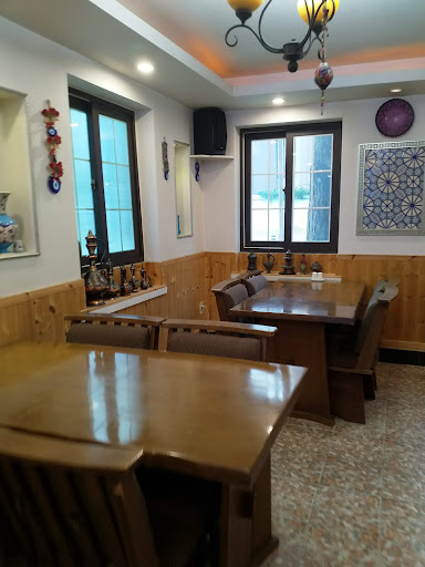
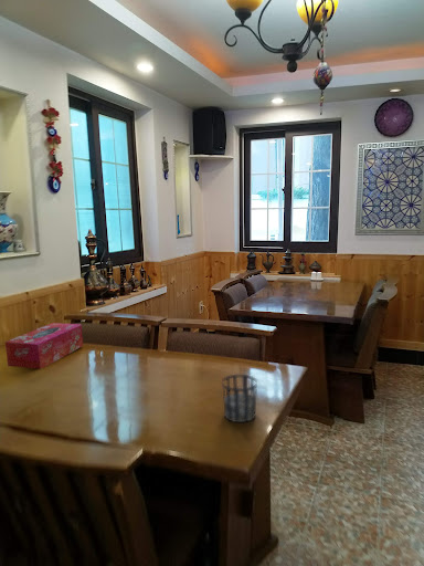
+ cup [221,374,258,423]
+ tissue box [4,322,84,370]
